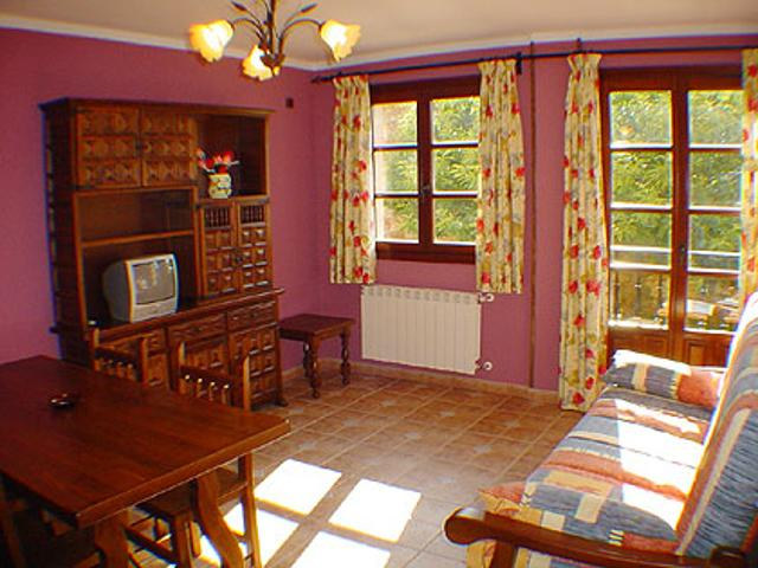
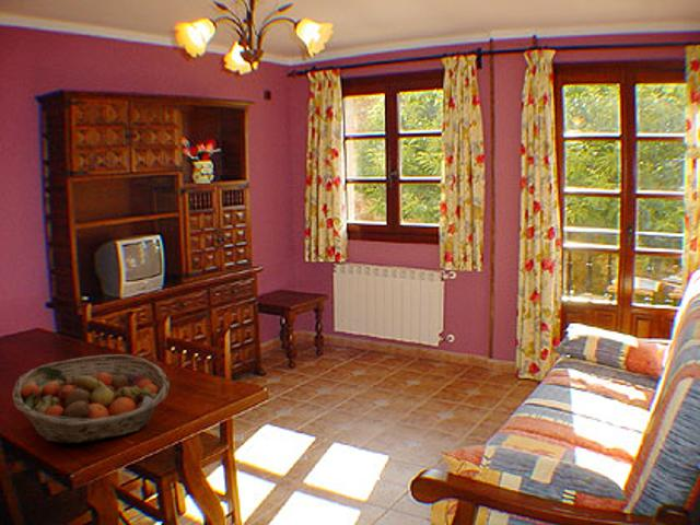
+ fruit basket [11,353,171,445]
